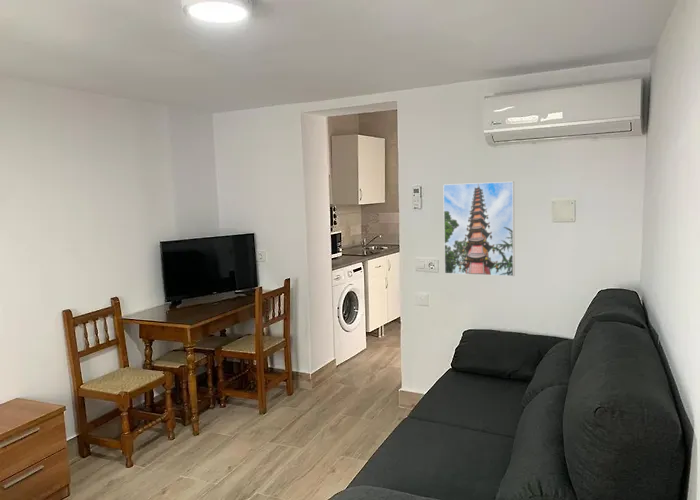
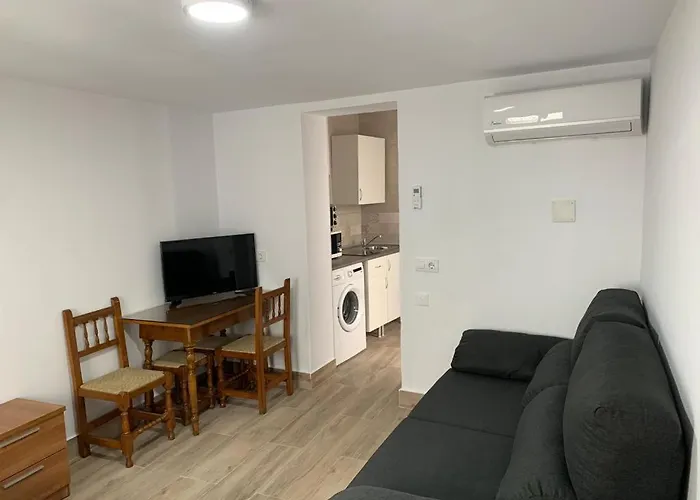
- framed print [442,181,515,277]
